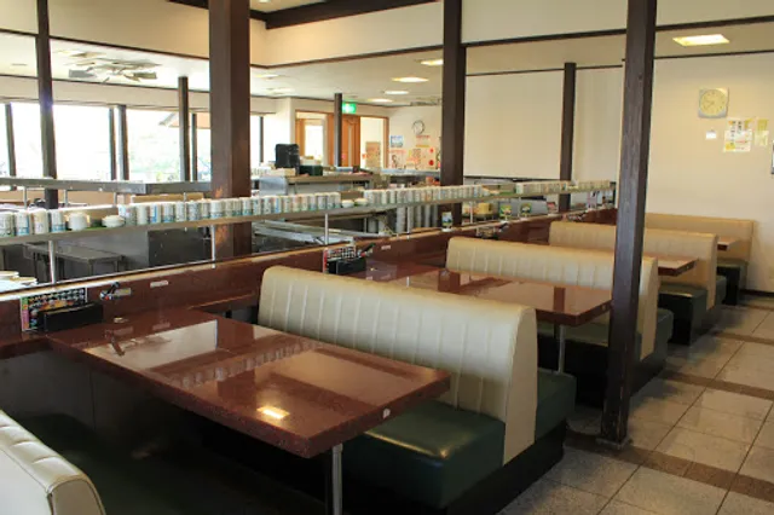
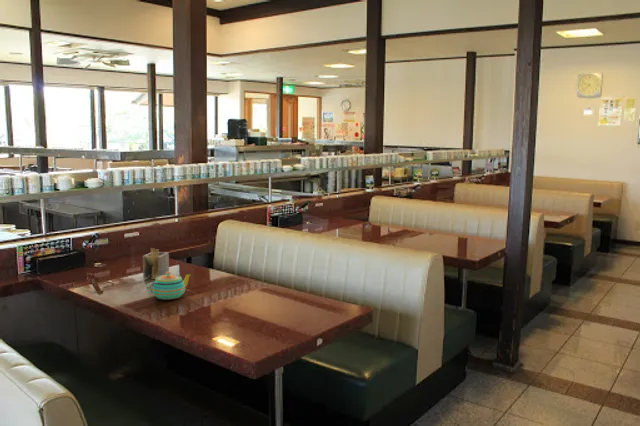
+ teapot [145,271,193,300]
+ napkin holder [142,247,170,280]
